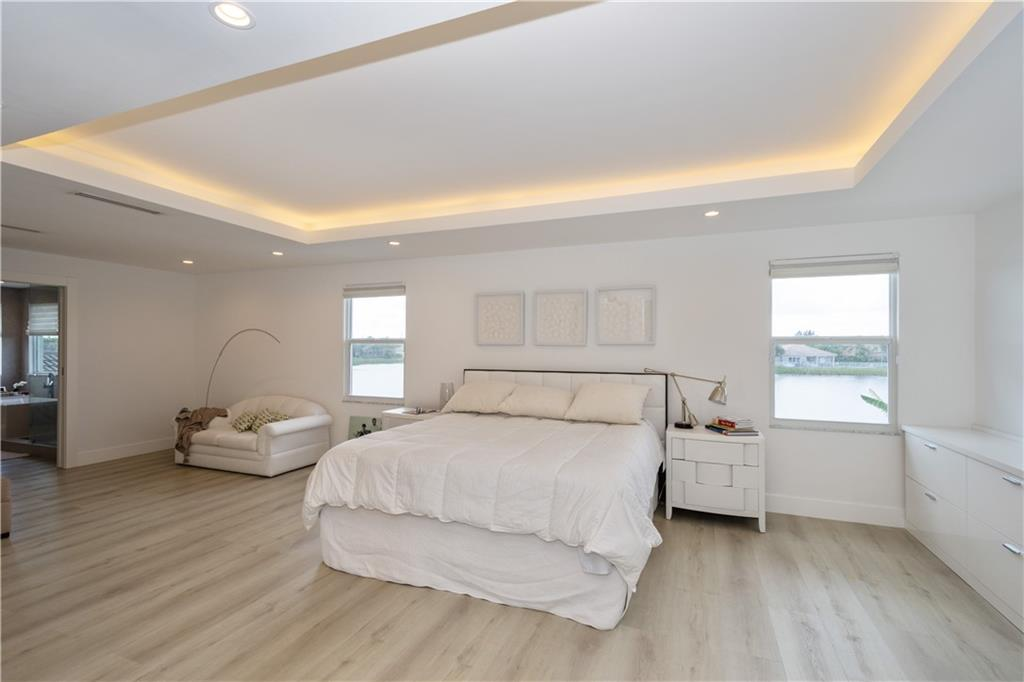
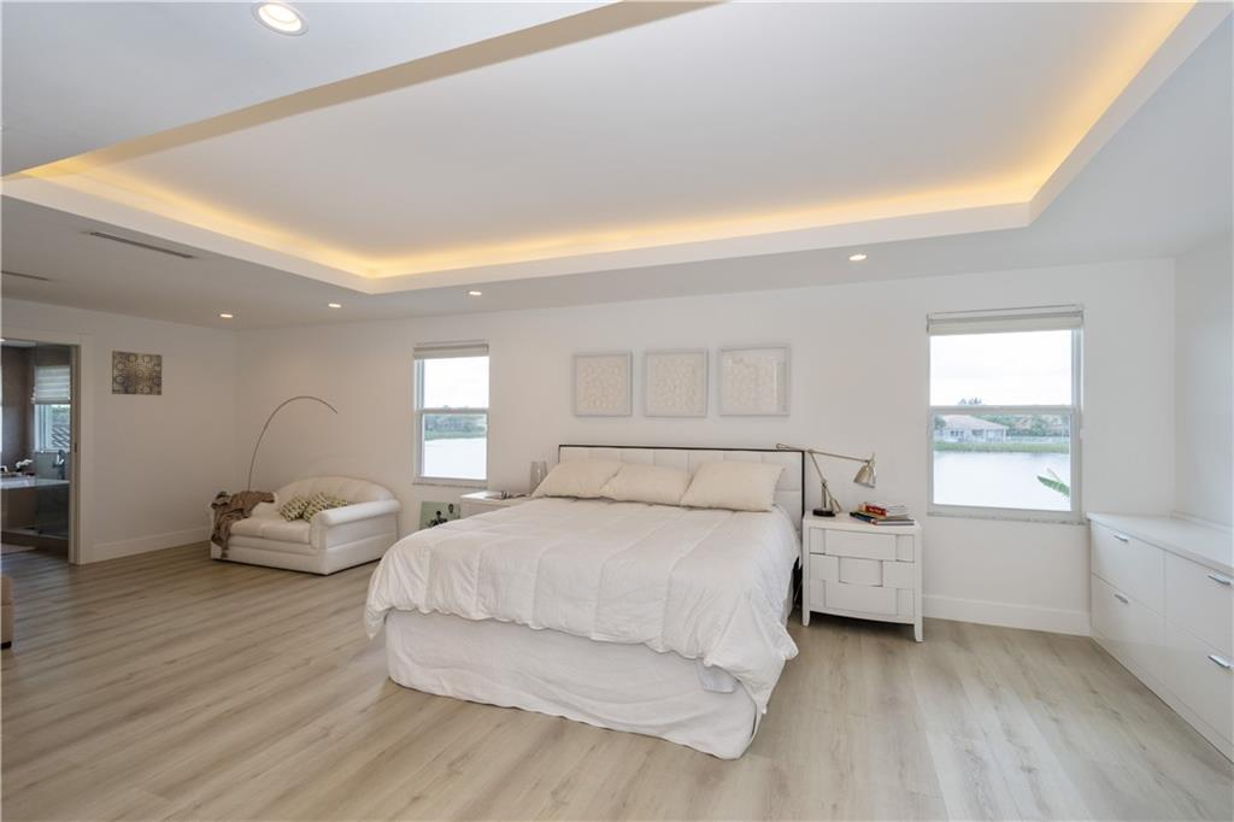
+ wall art [111,350,163,397]
